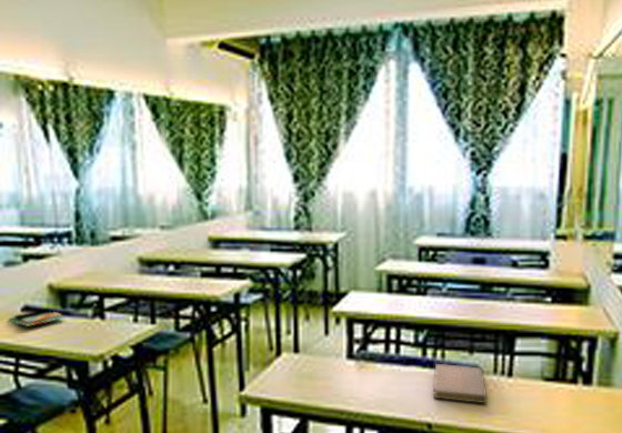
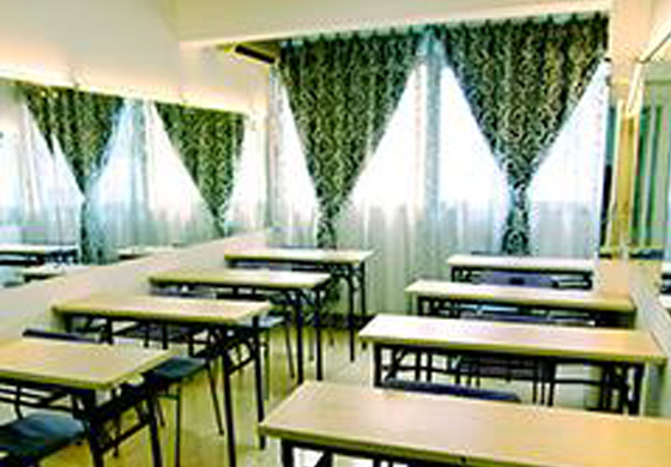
- notebook [432,363,488,404]
- book [6,308,67,328]
